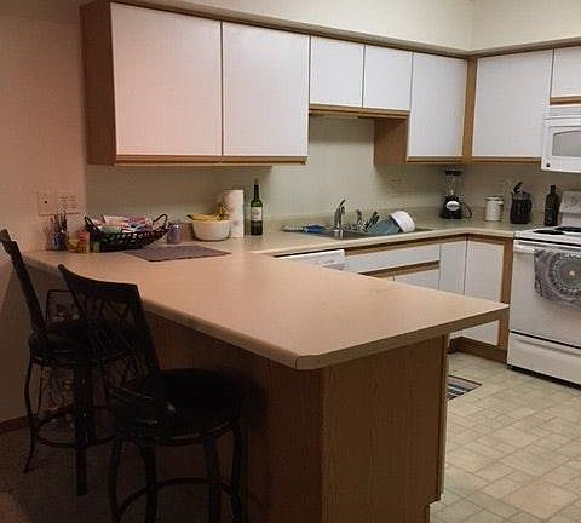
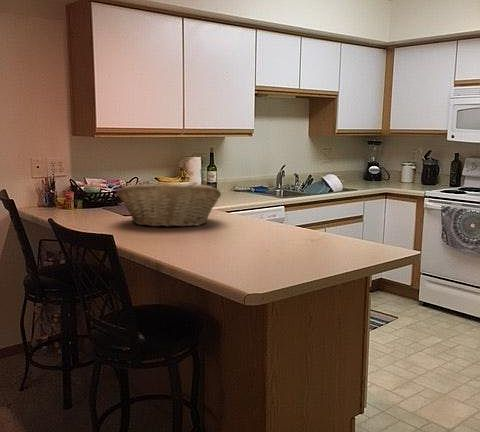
+ fruit basket [115,183,222,228]
